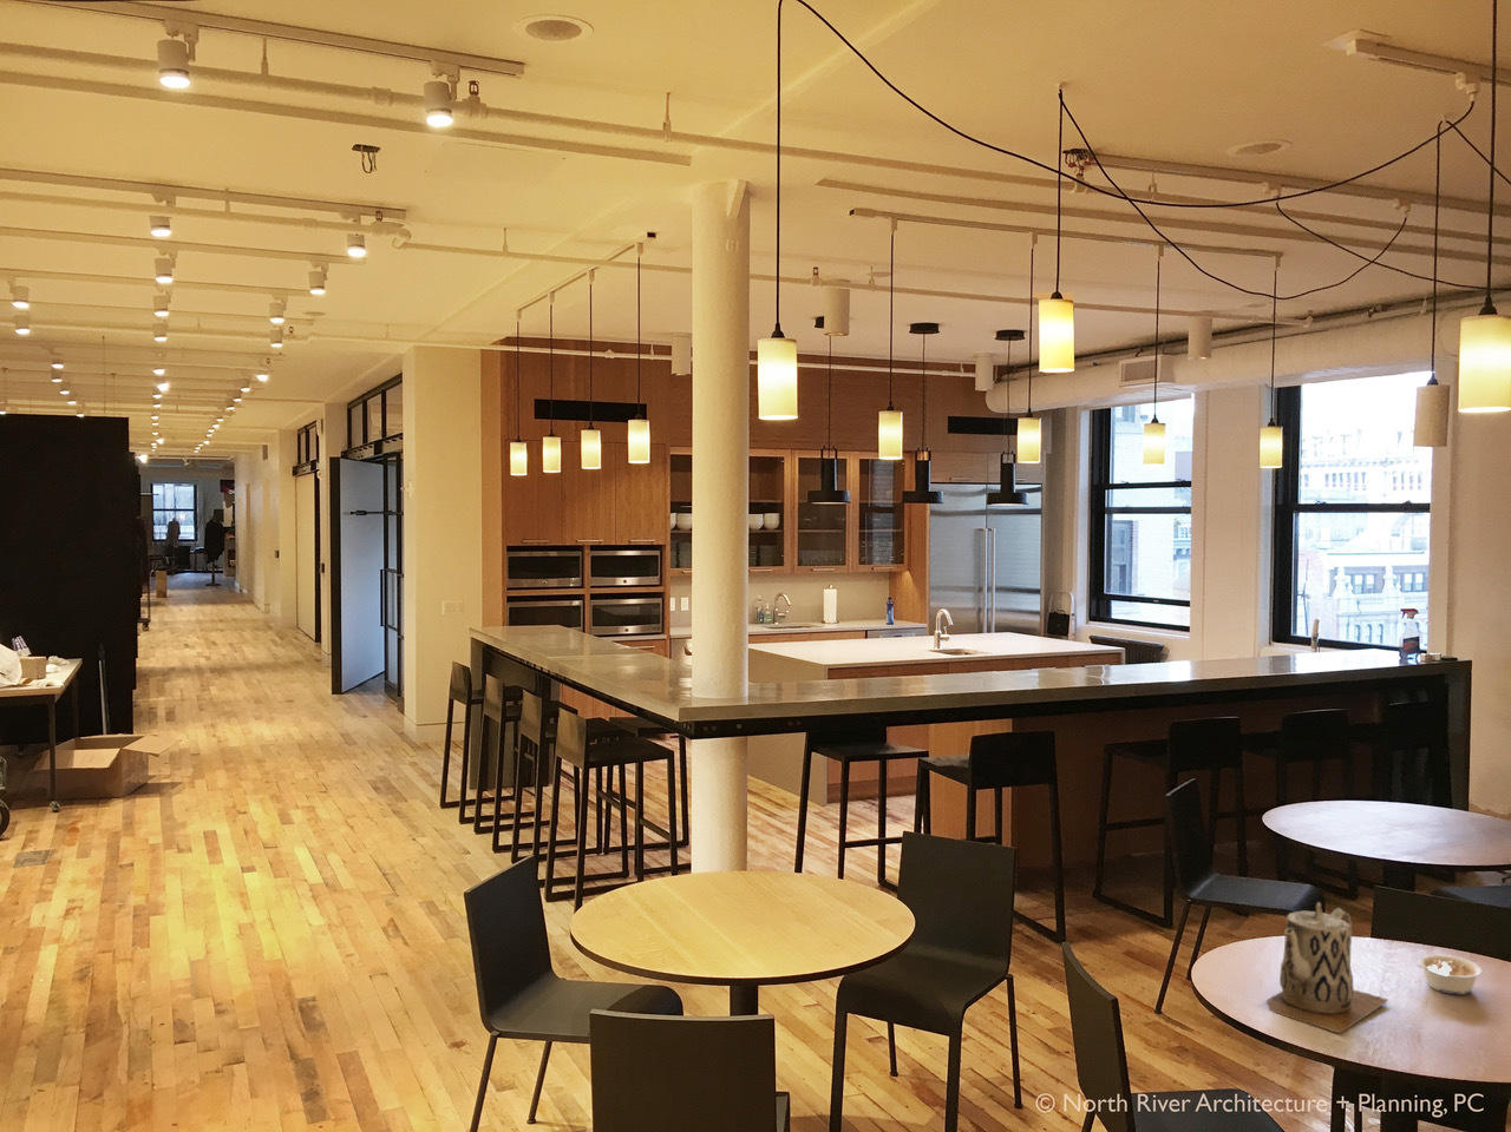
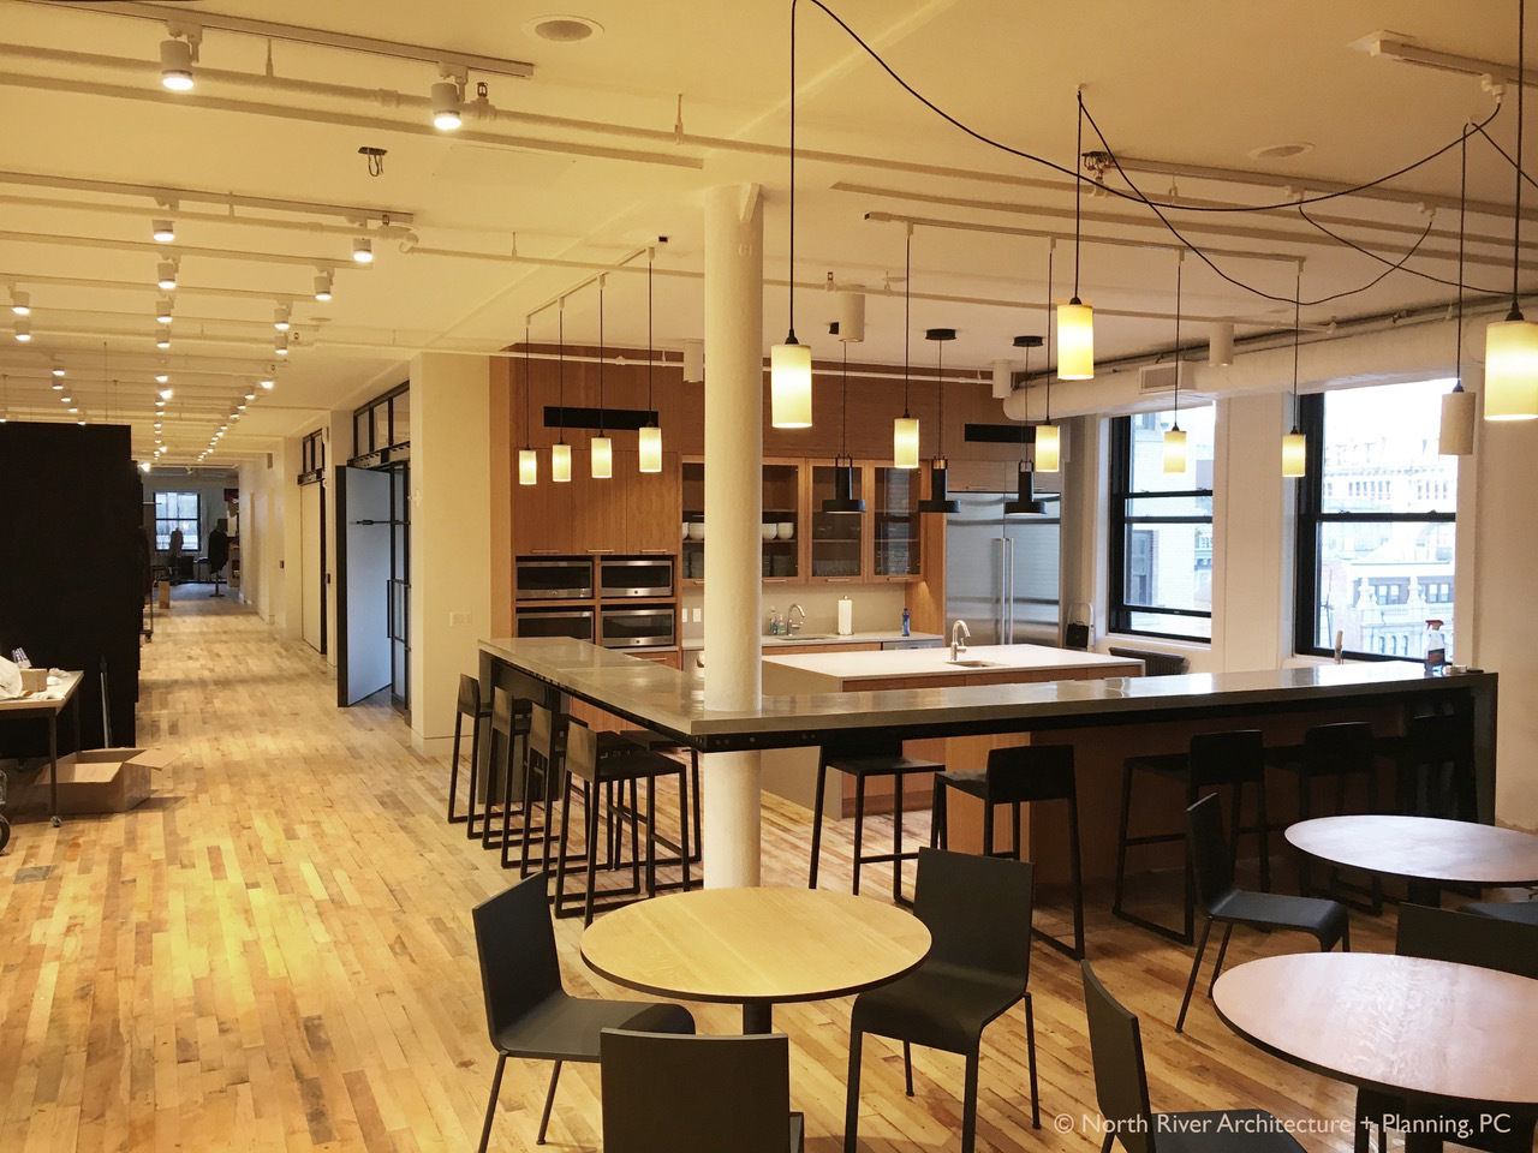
- teapot [1265,901,1390,1034]
- legume [1415,954,1484,995]
